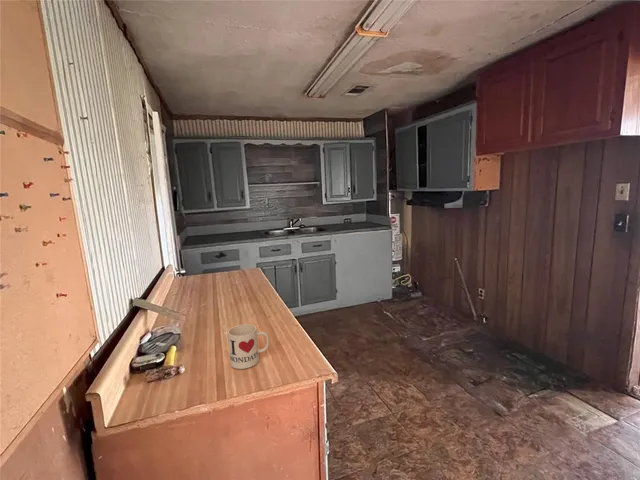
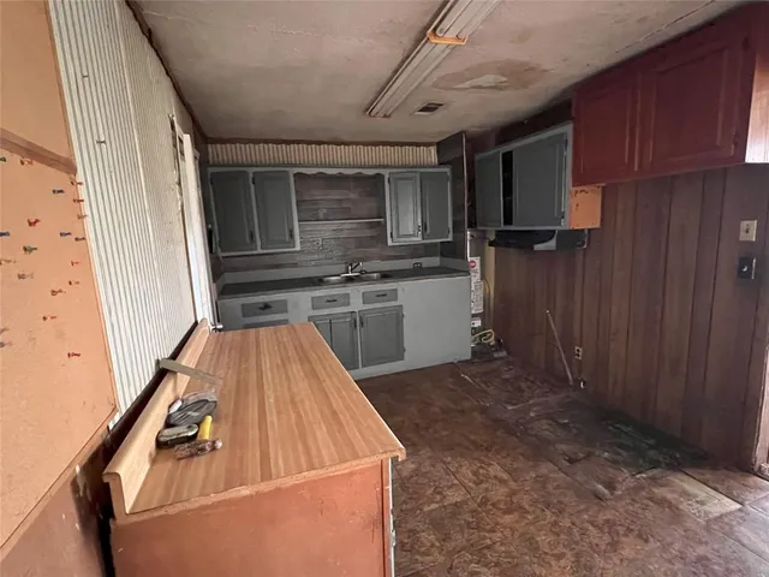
- mug [227,323,270,370]
